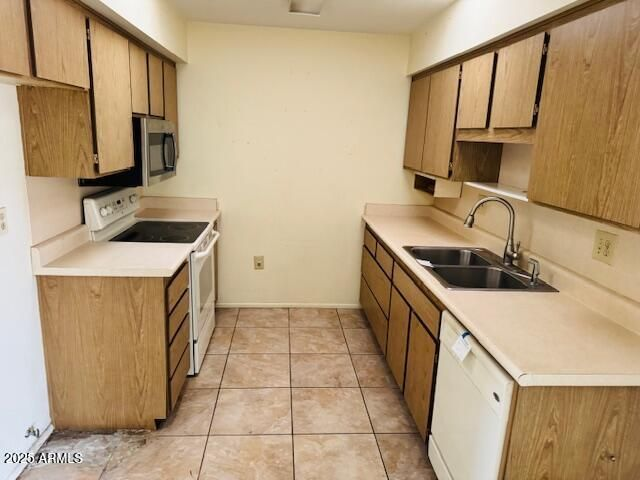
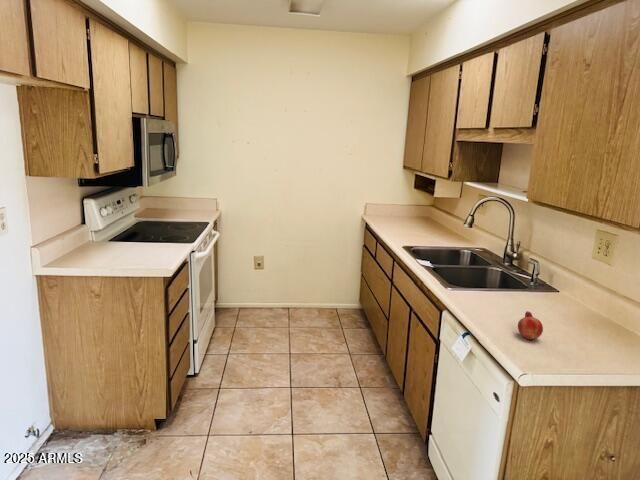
+ fruit [517,310,544,341]
